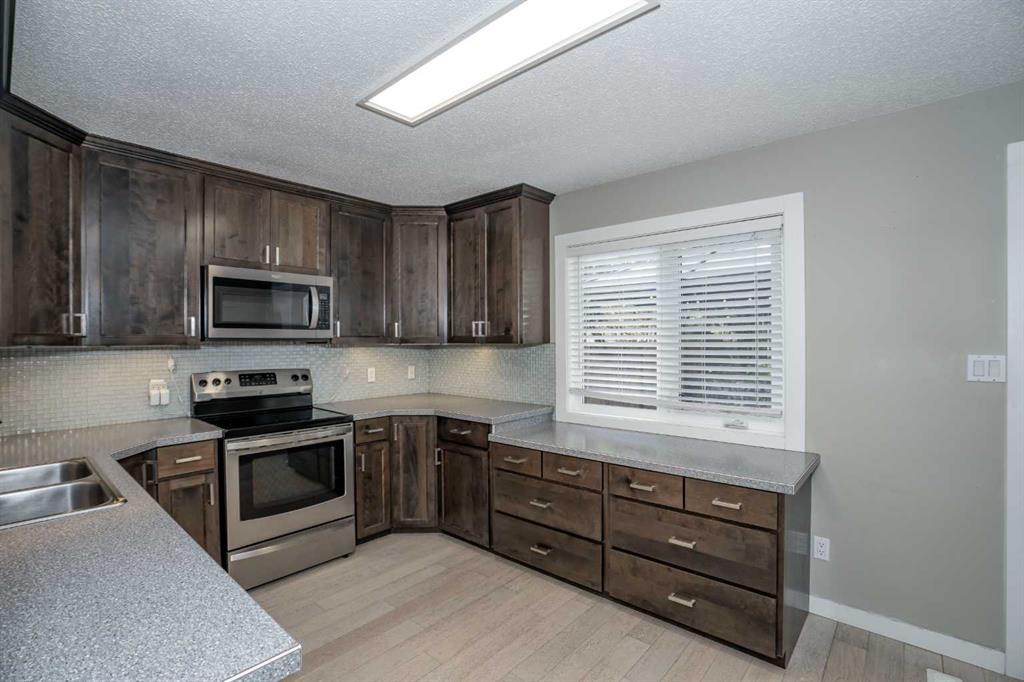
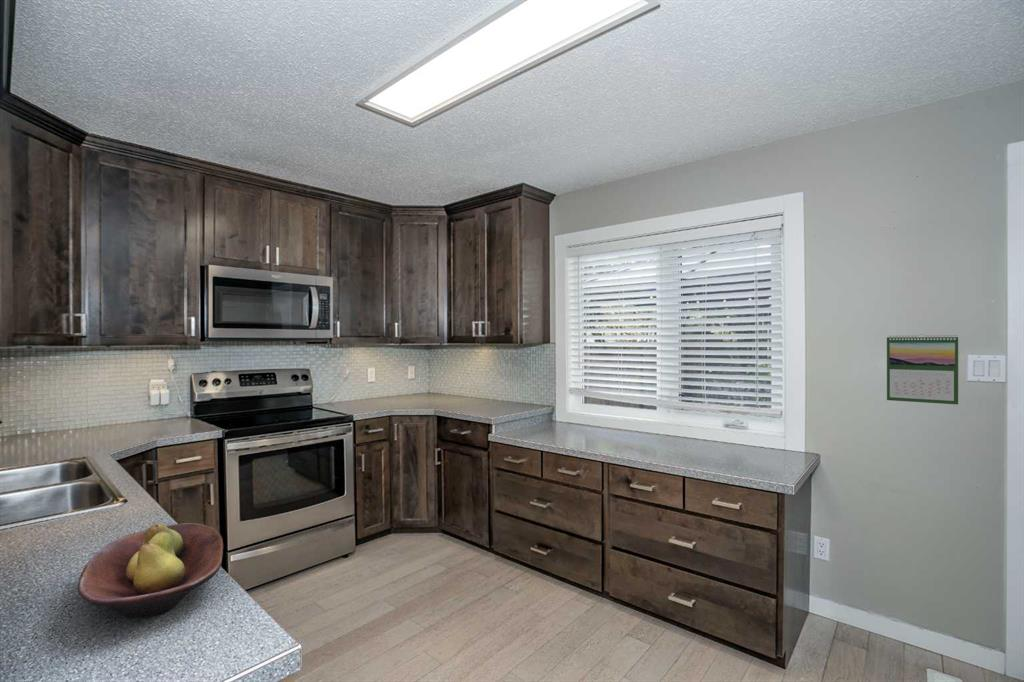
+ calendar [886,333,959,405]
+ fruit bowl [77,522,224,619]
